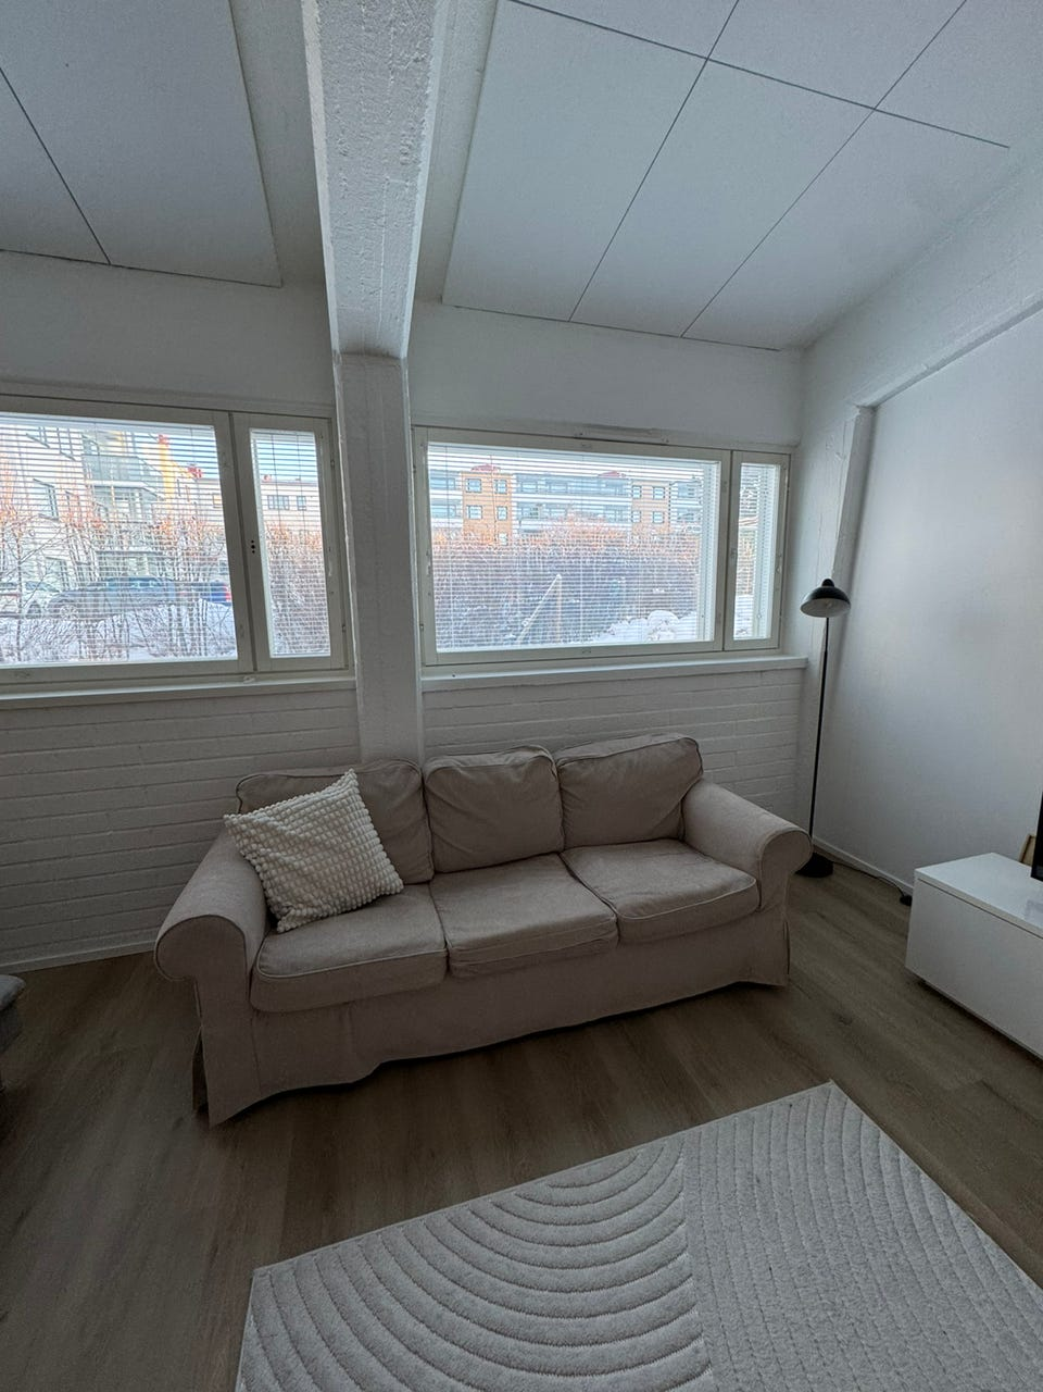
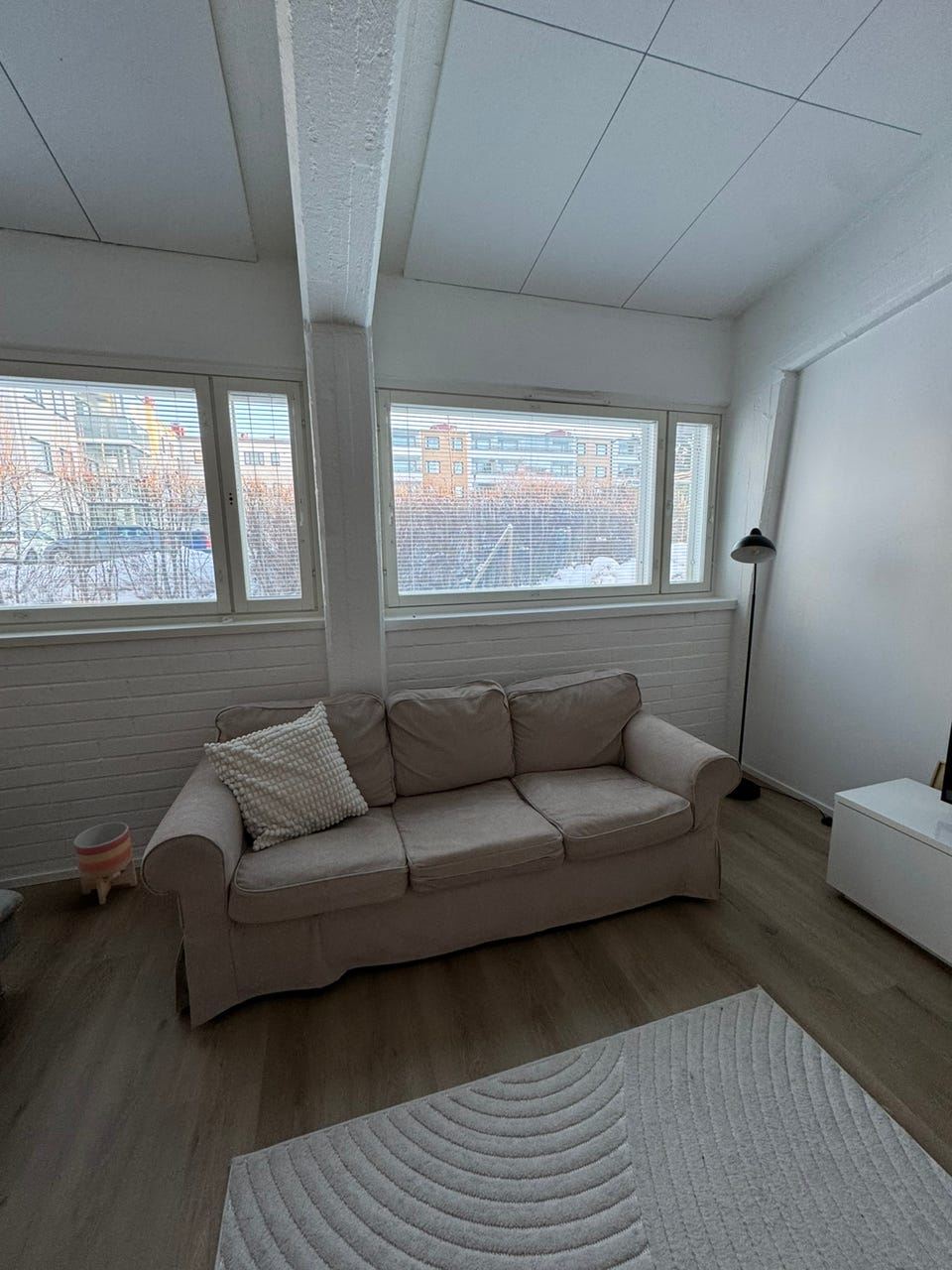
+ planter [72,821,138,905]
